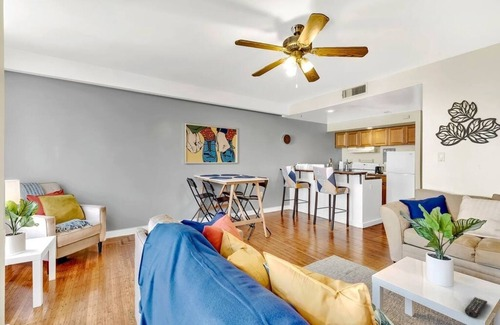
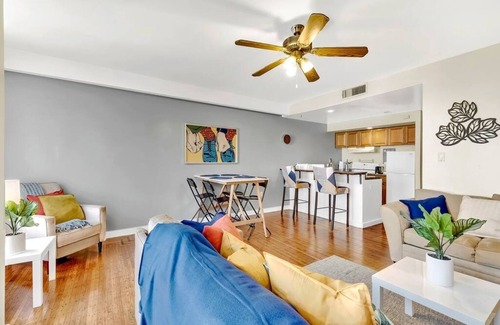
- remote control [464,296,488,319]
